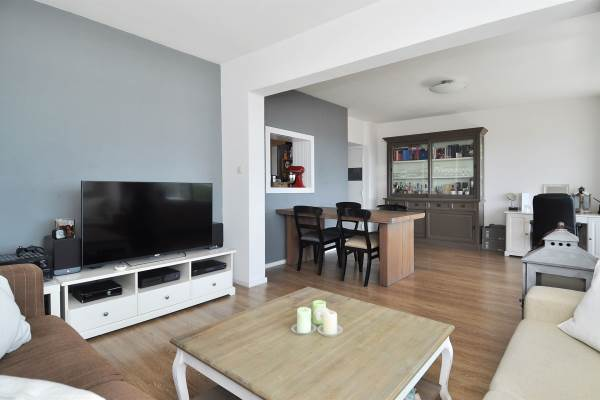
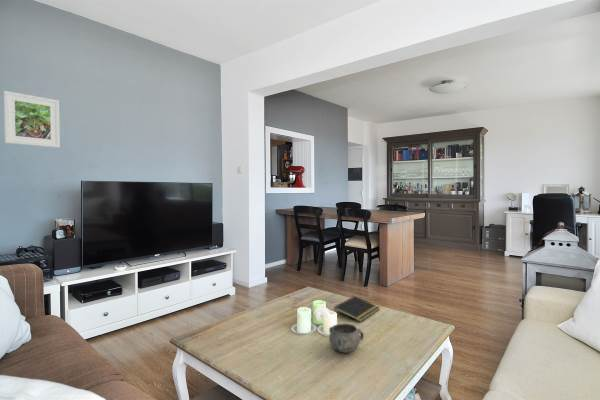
+ notepad [333,295,381,323]
+ decorative bowl [328,323,365,354]
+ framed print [3,90,61,149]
